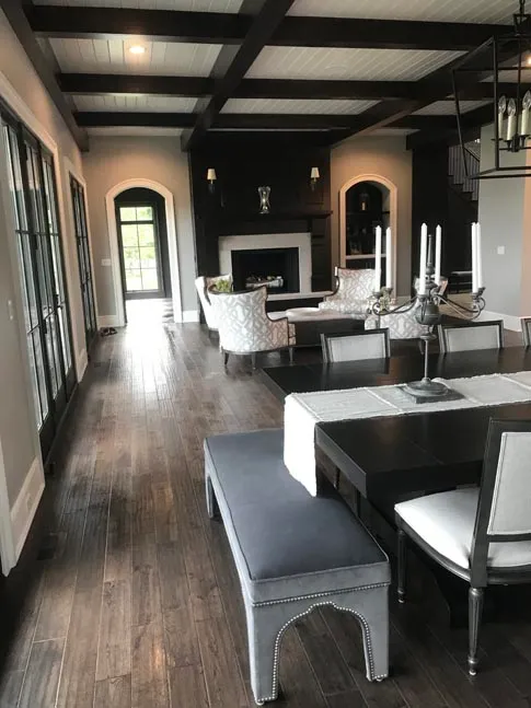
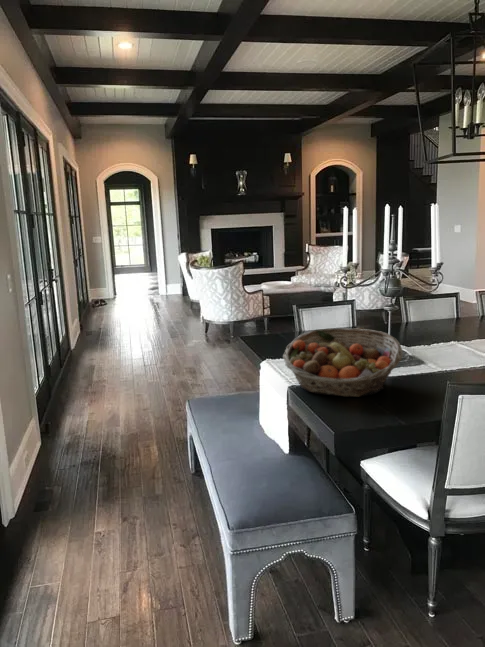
+ fruit basket [282,327,404,398]
